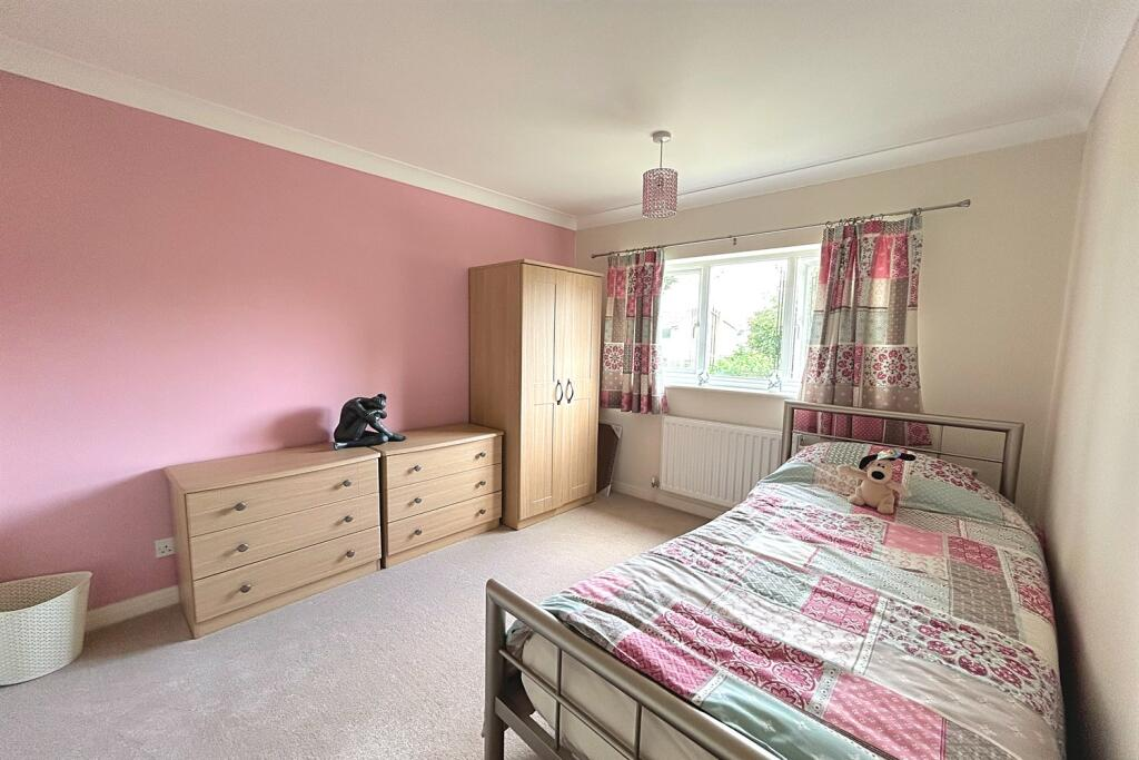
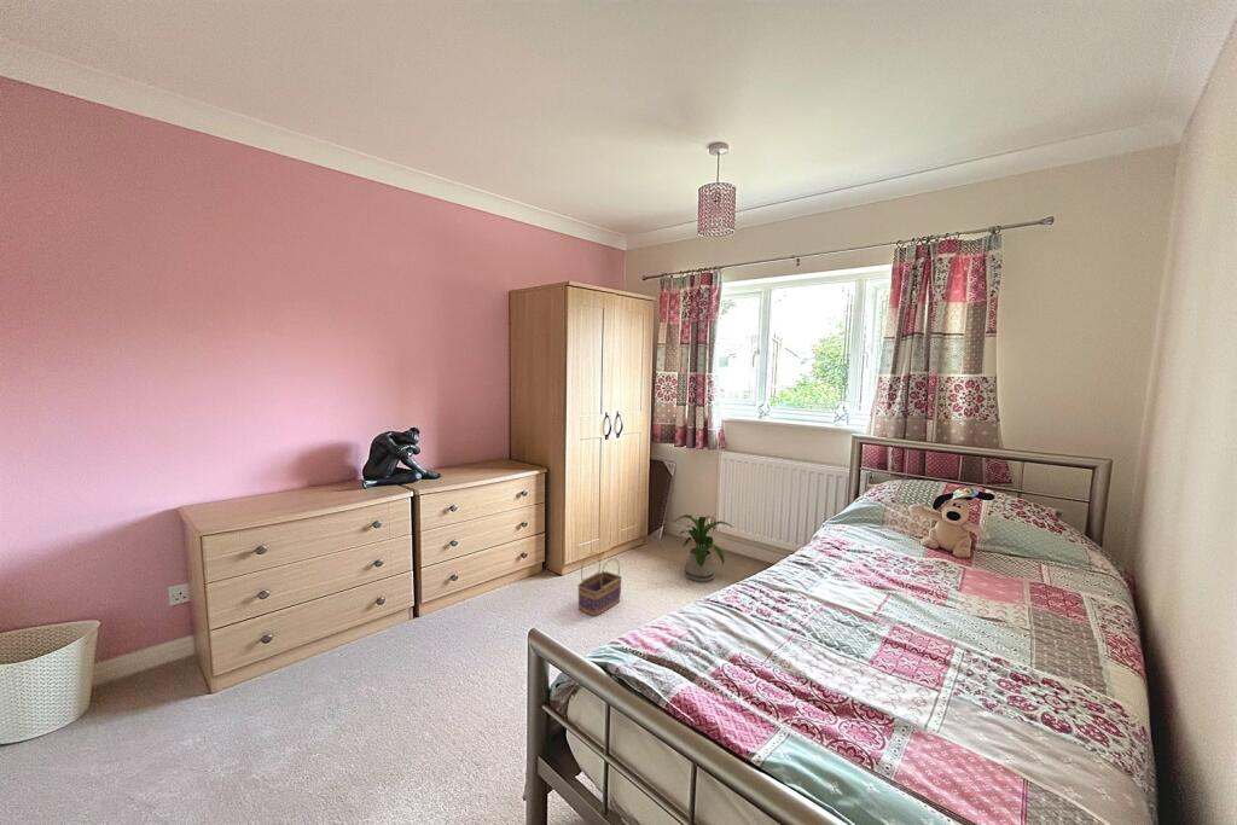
+ basket [576,552,623,617]
+ house plant [673,513,734,583]
